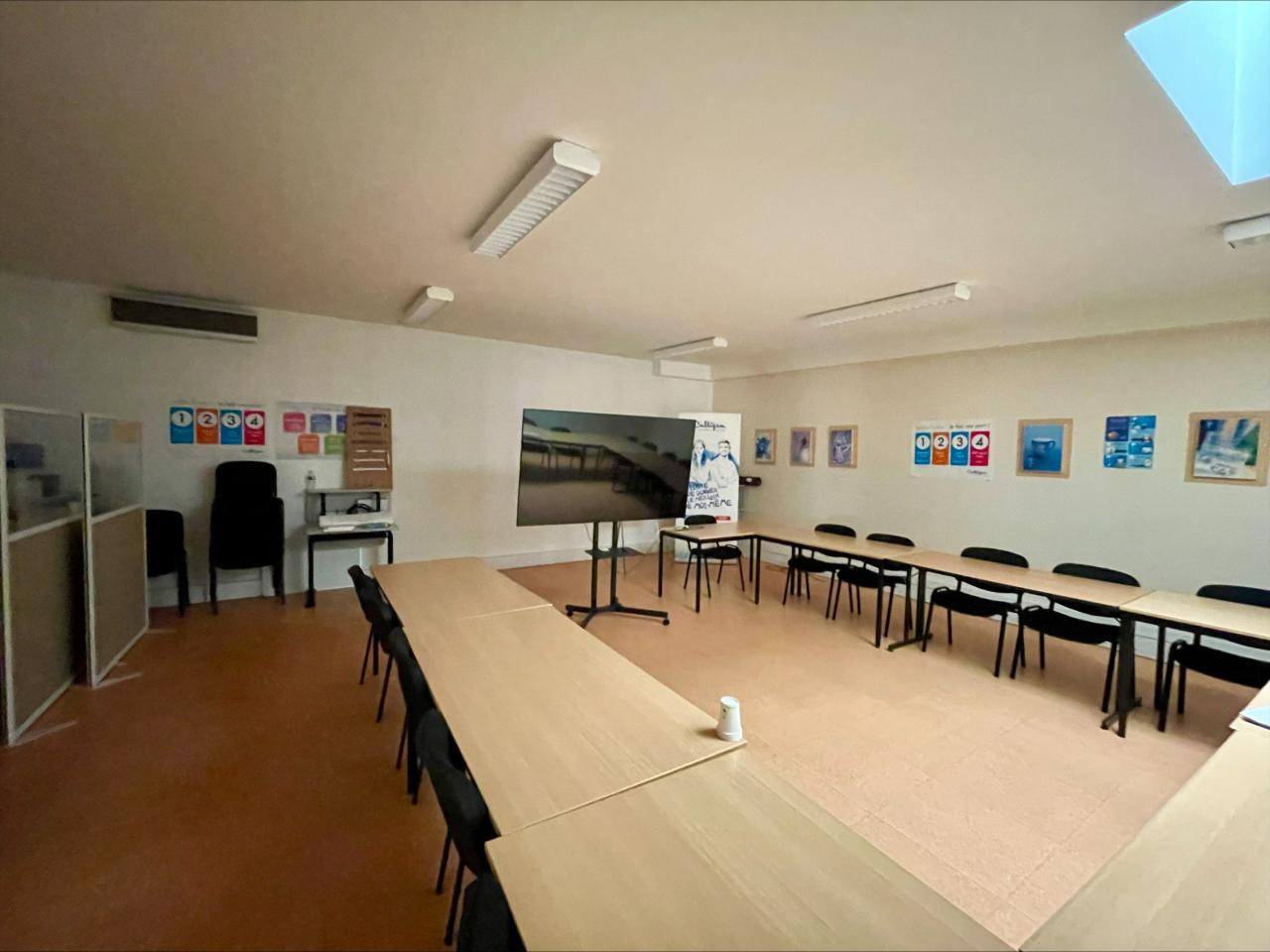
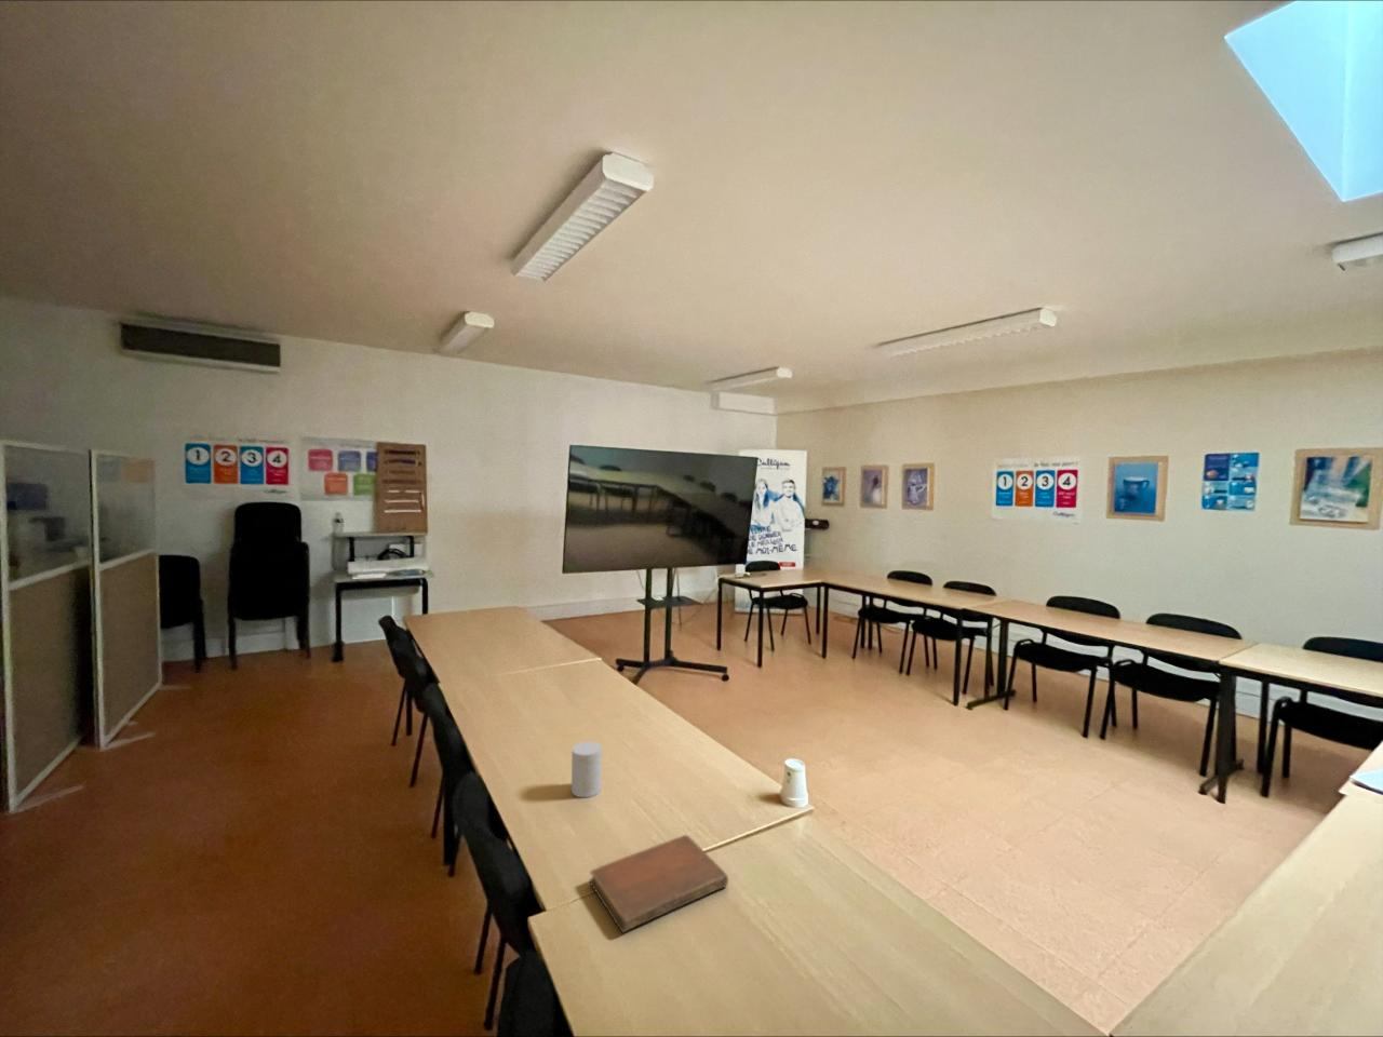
+ cup [571,741,603,798]
+ notebook [589,834,730,934]
